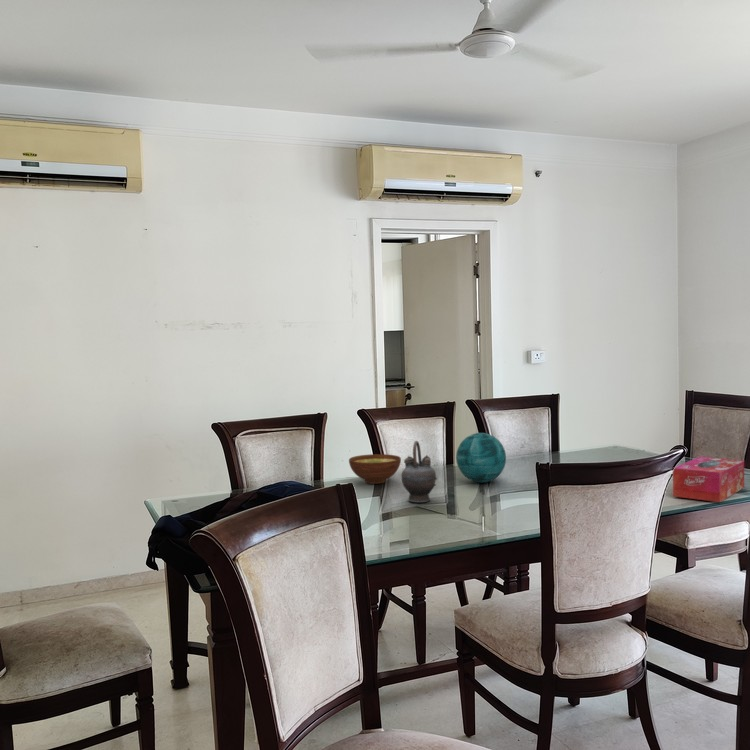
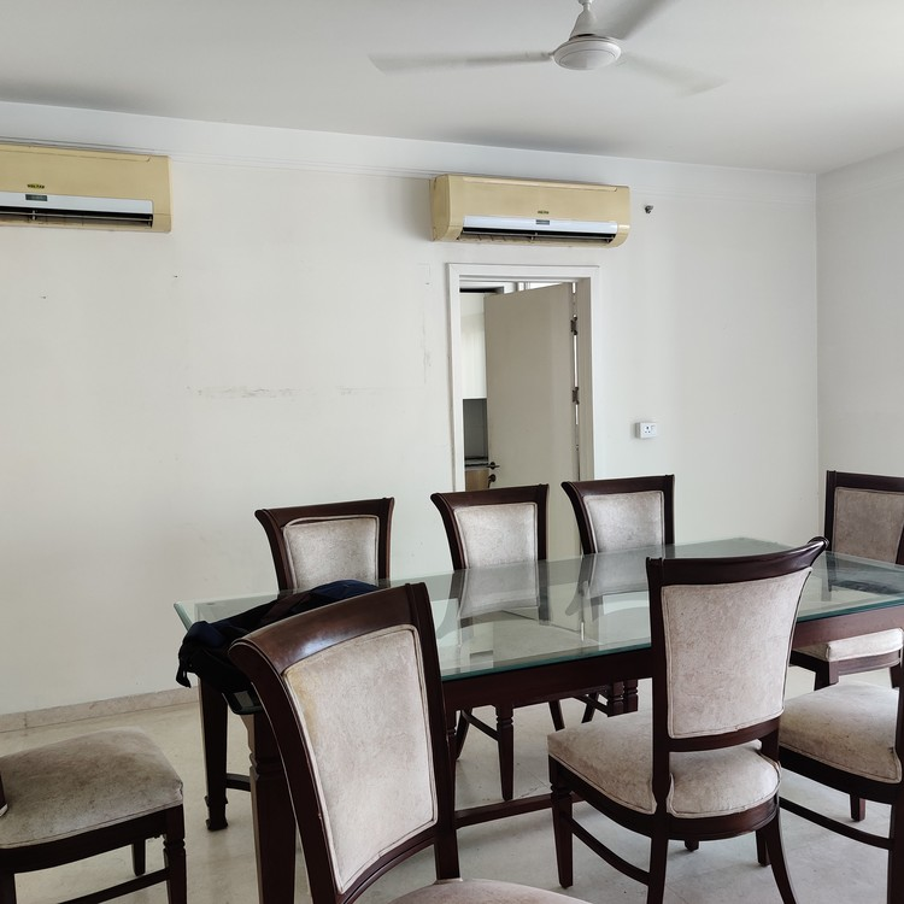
- tissue box [672,456,745,503]
- decorative orb [455,432,507,484]
- teapot [400,440,438,503]
- bowl [348,453,402,485]
